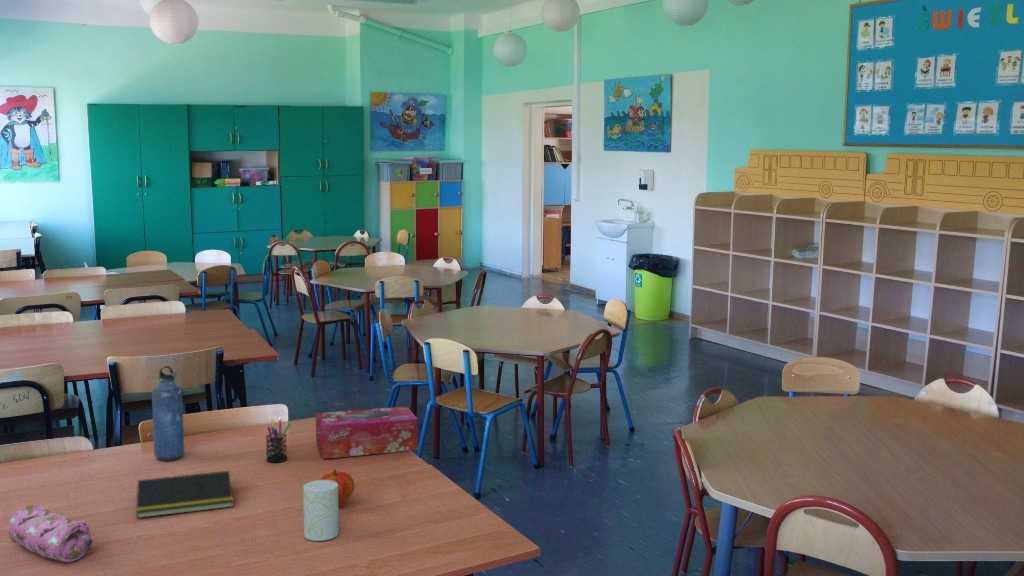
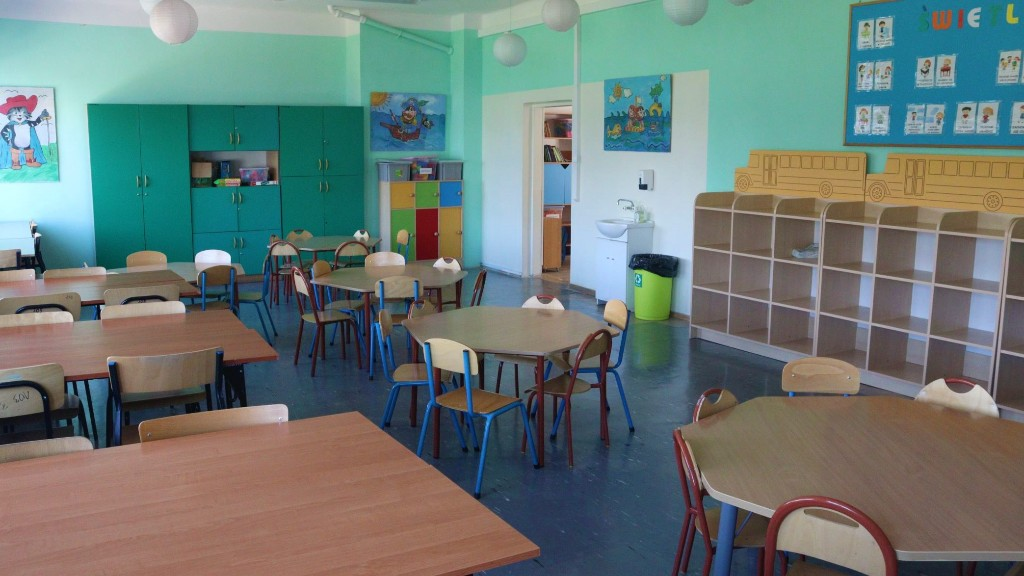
- fruit [319,468,356,508]
- cup [302,479,340,542]
- tissue box [315,405,419,460]
- pencil case [8,504,93,563]
- water bottle [151,365,185,462]
- notepad [135,470,234,519]
- pen holder [265,419,292,463]
